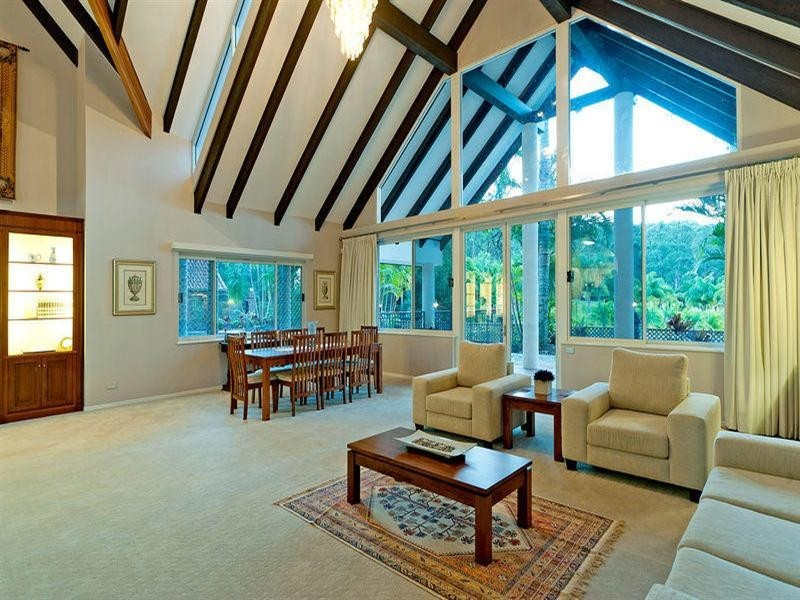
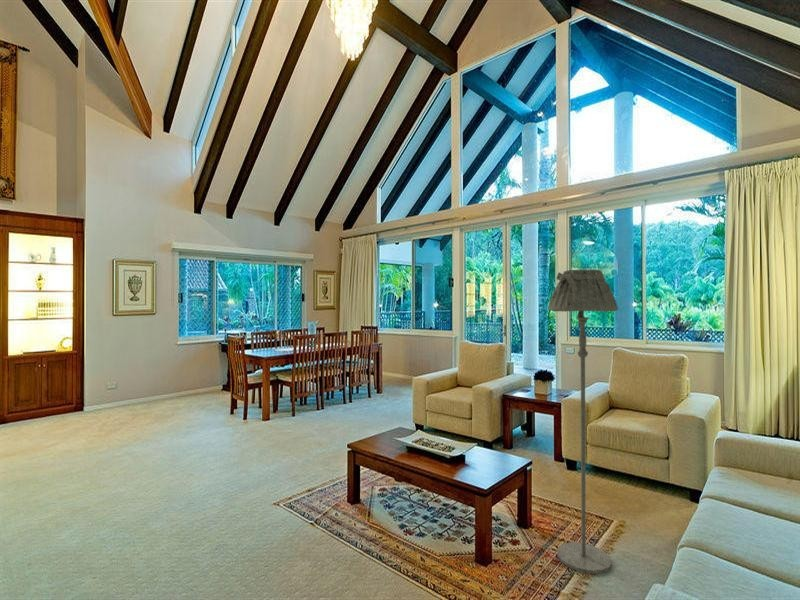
+ floor lamp [547,268,619,575]
